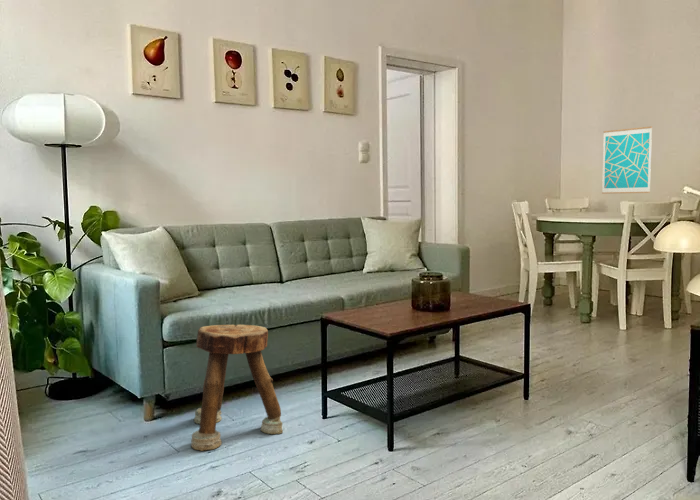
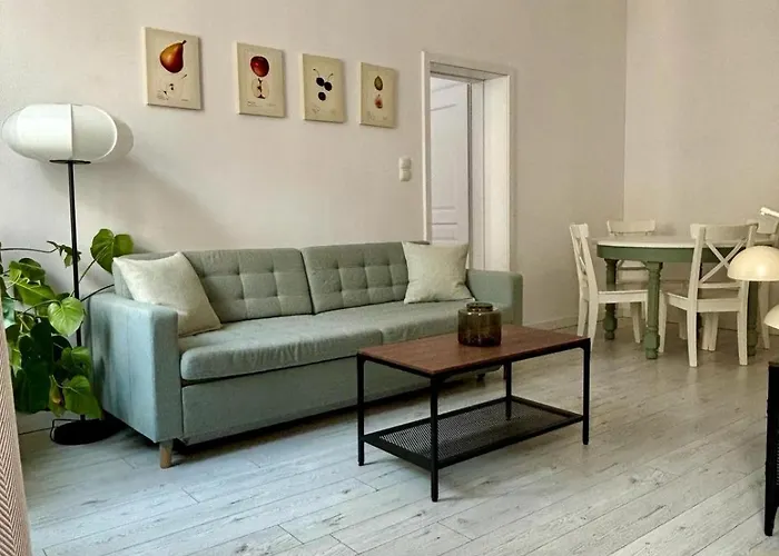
- stool [190,323,284,452]
- wall art [601,125,653,195]
